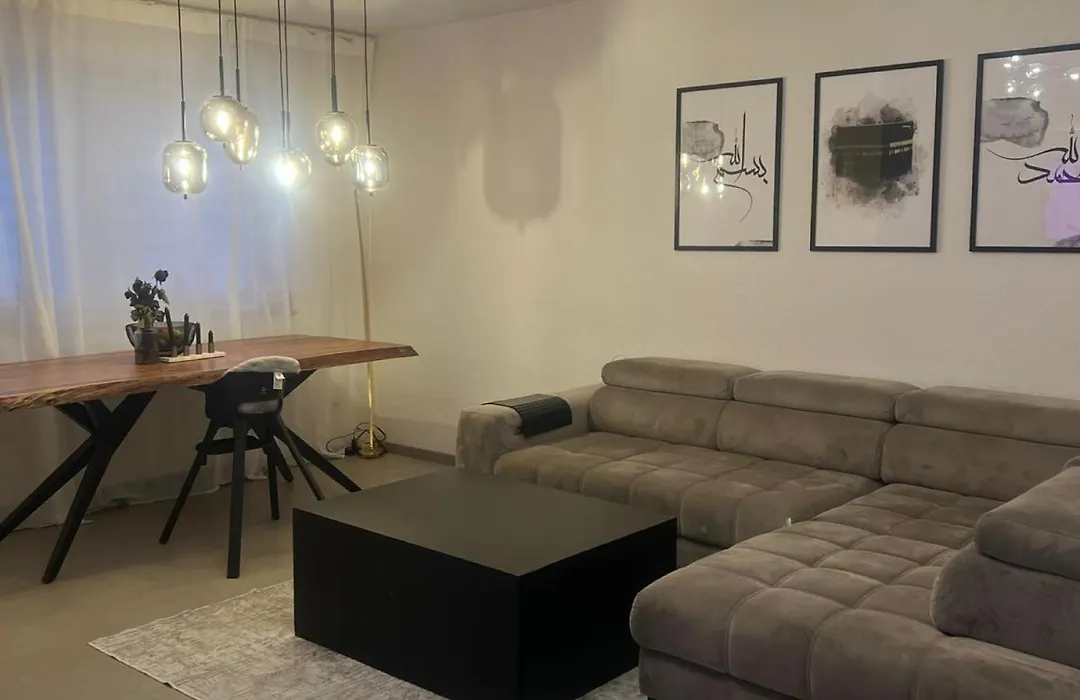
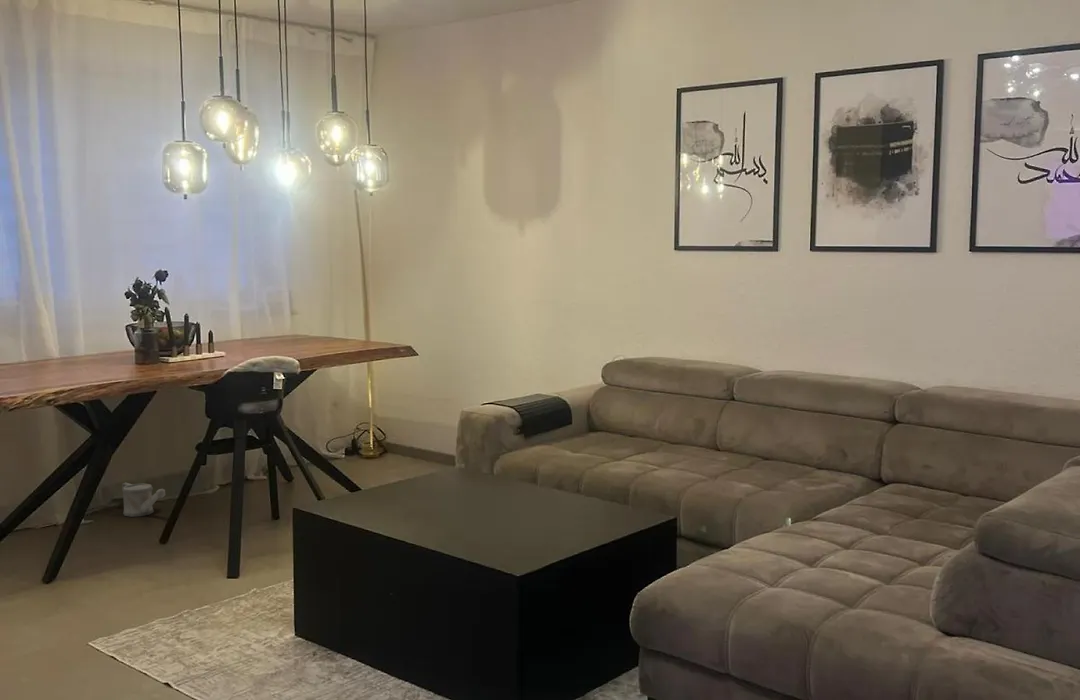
+ watering can [121,482,166,518]
